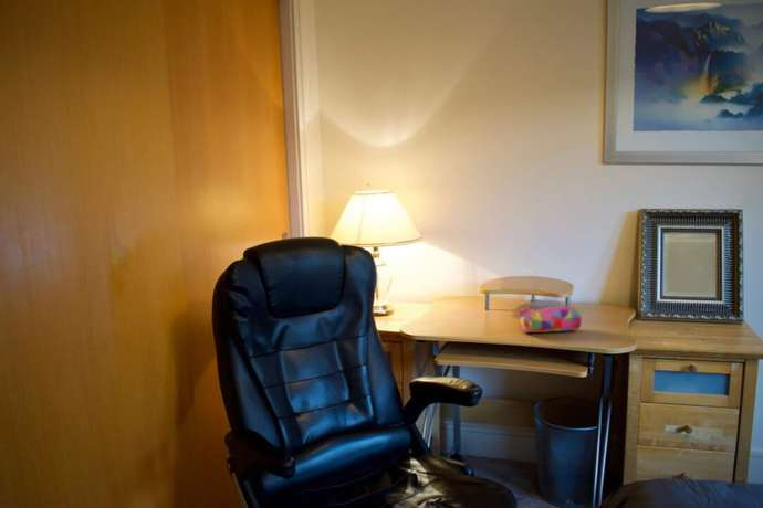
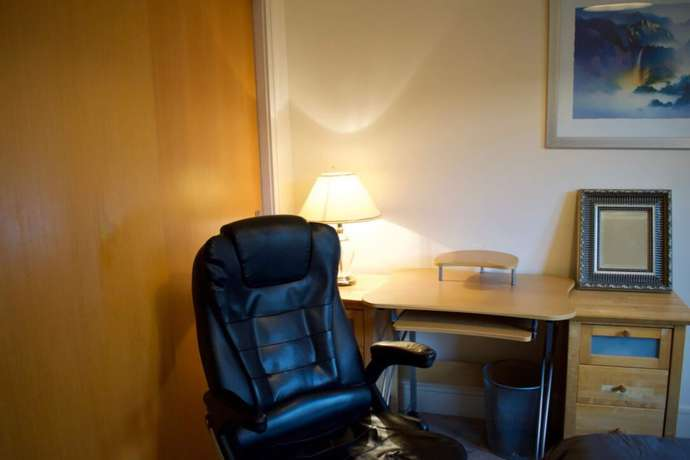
- pencil case [518,305,583,335]
